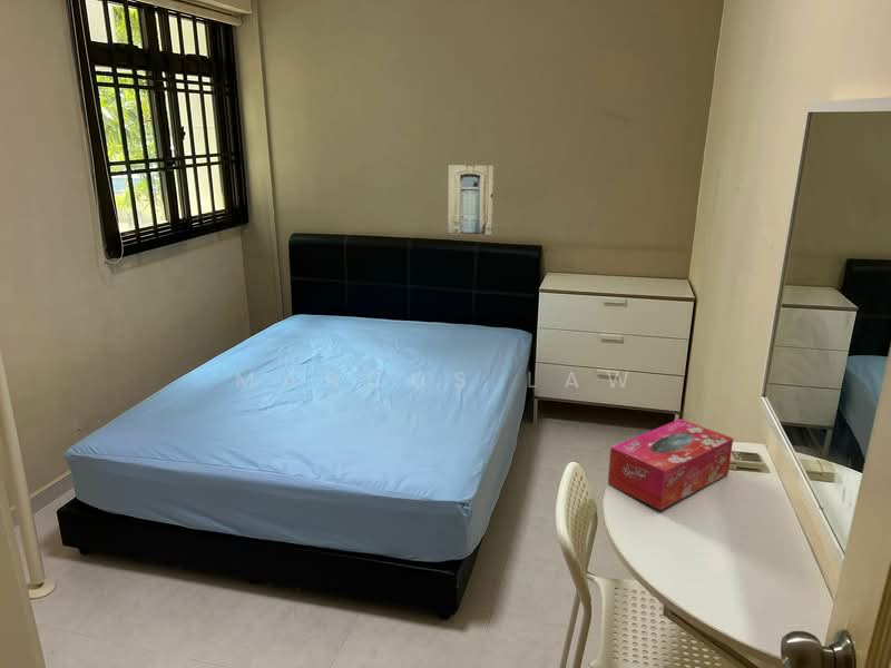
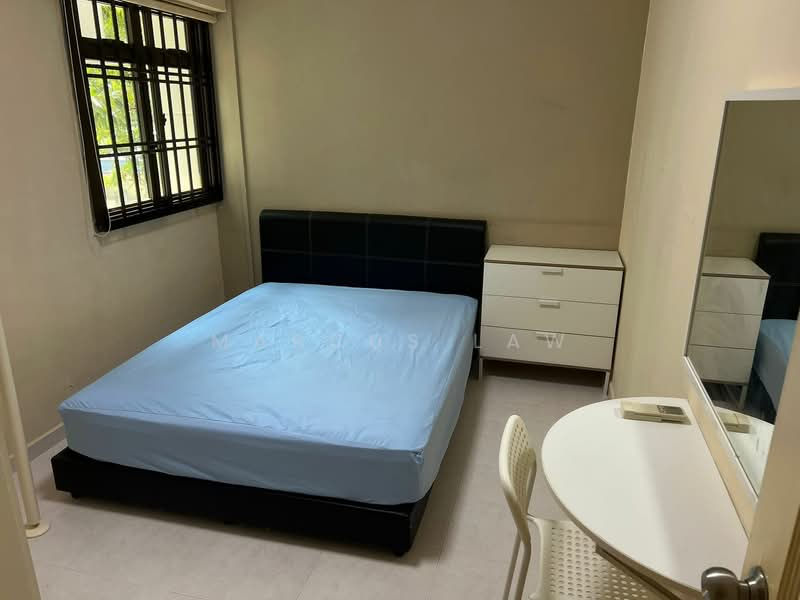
- wall art [447,164,496,236]
- tissue box [607,418,734,511]
